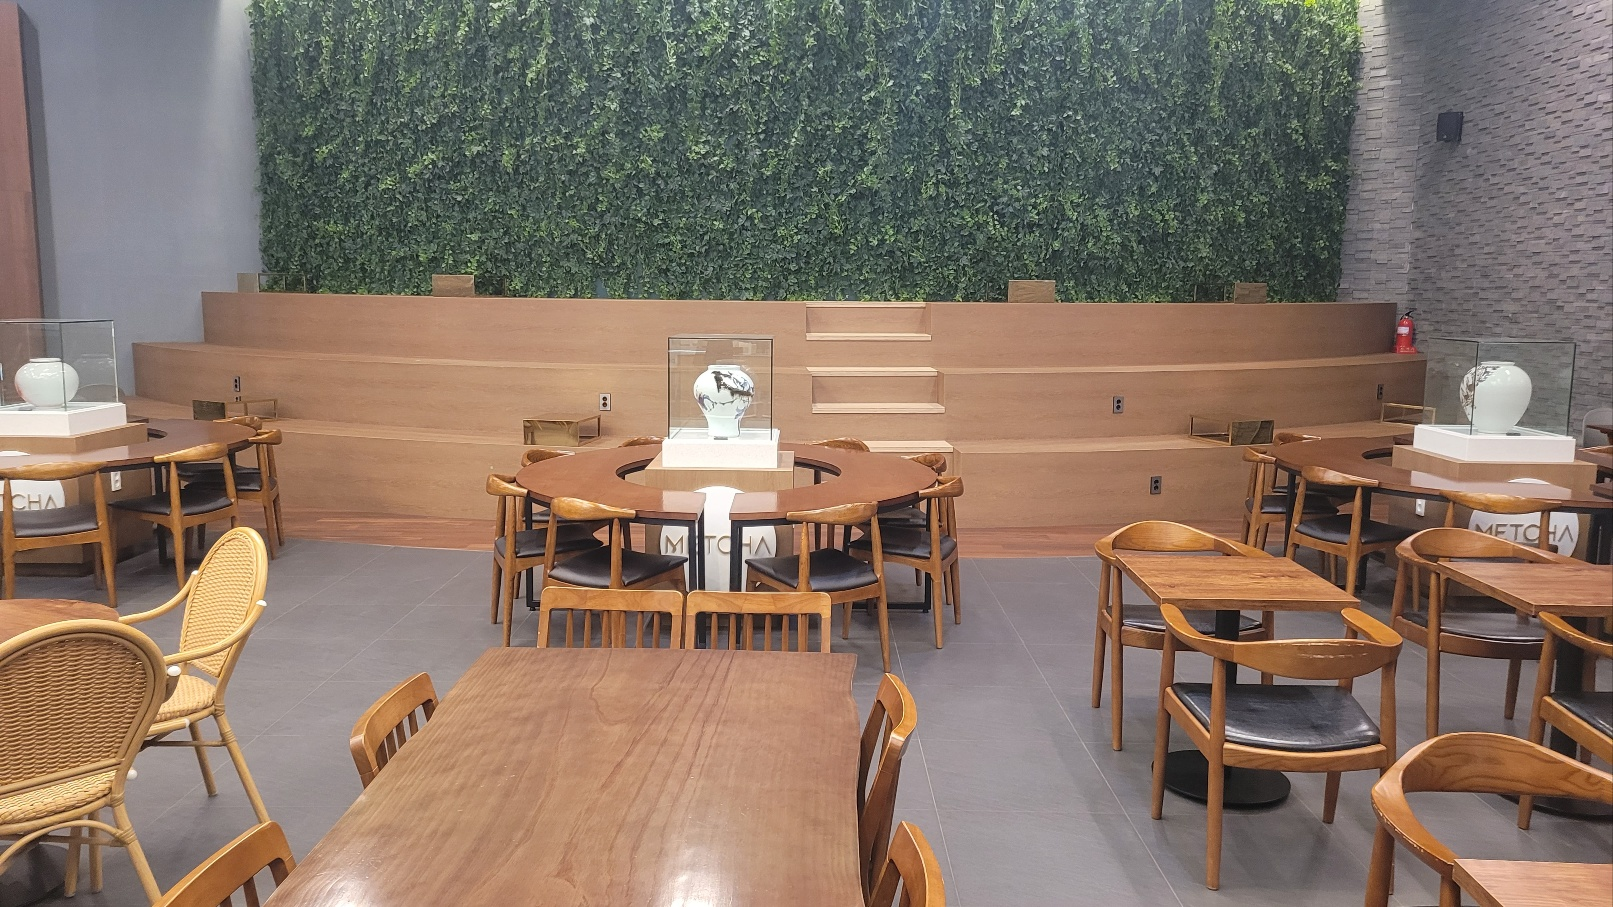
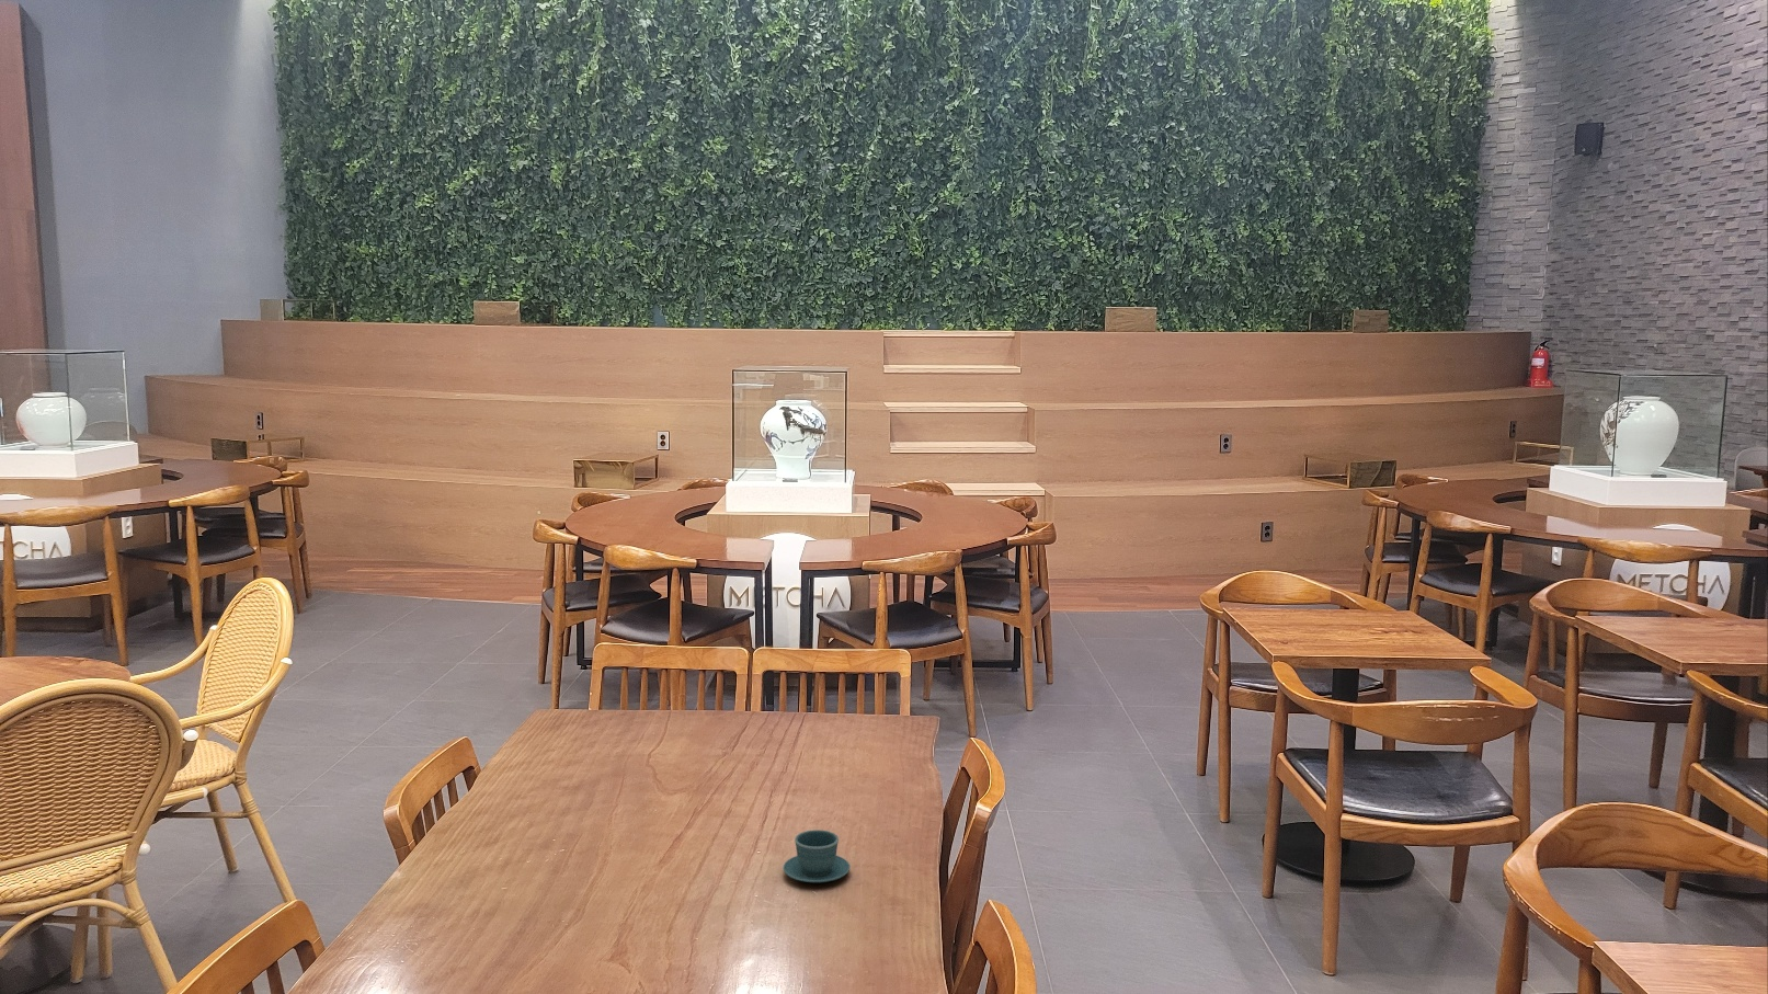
+ teacup [782,829,850,884]
